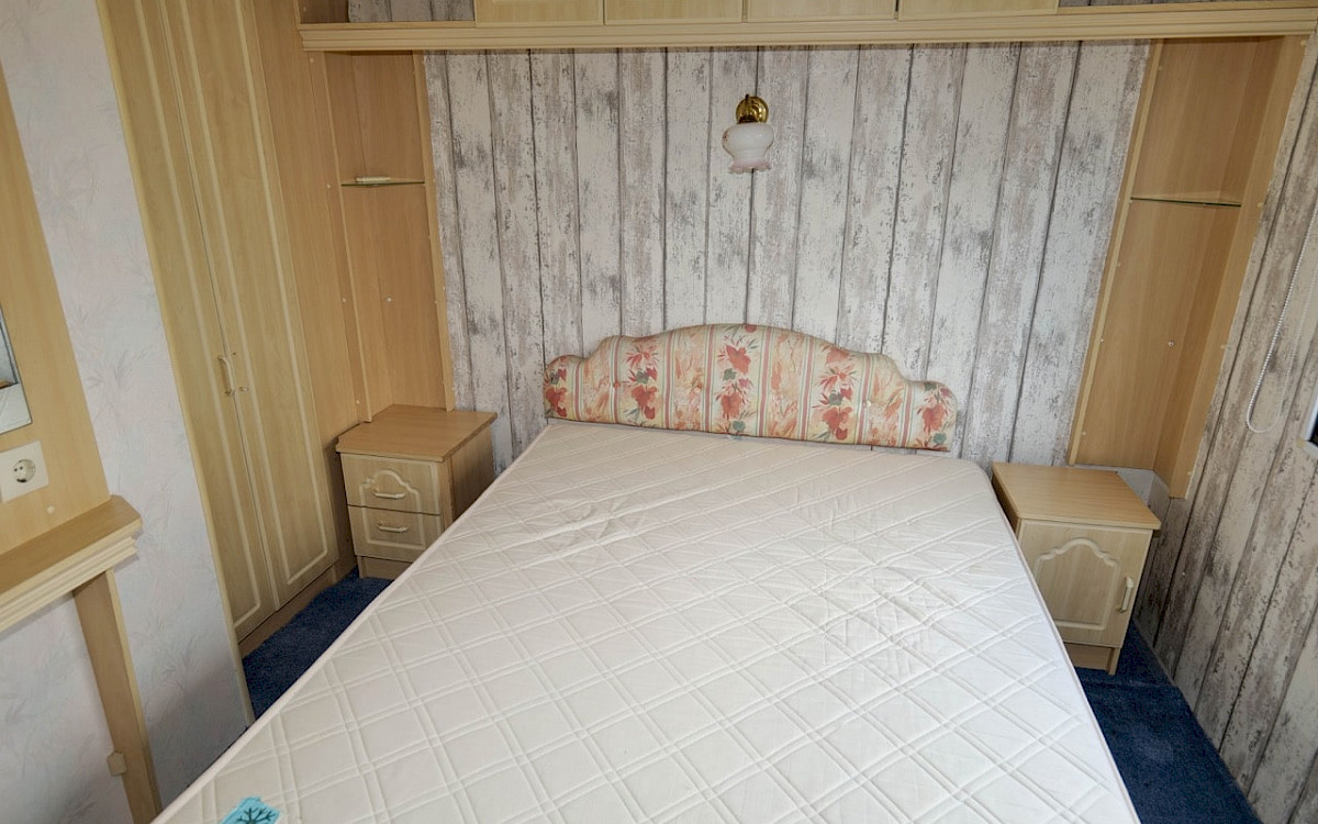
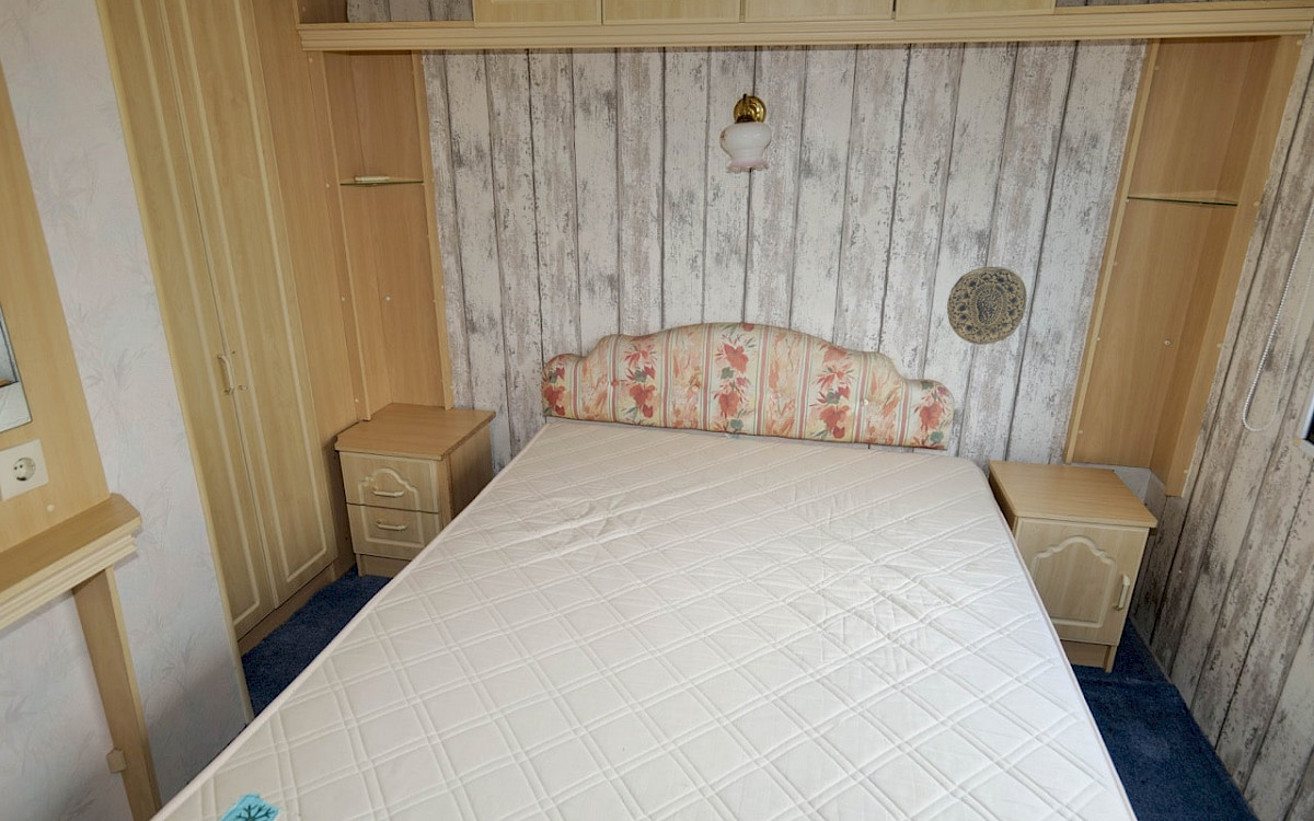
+ decorative plate [946,266,1028,346]
